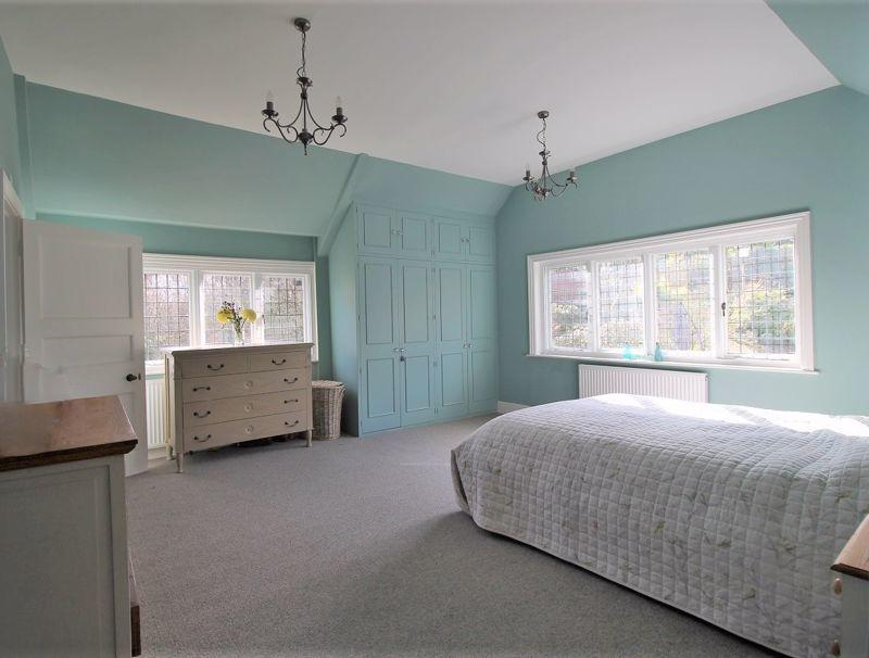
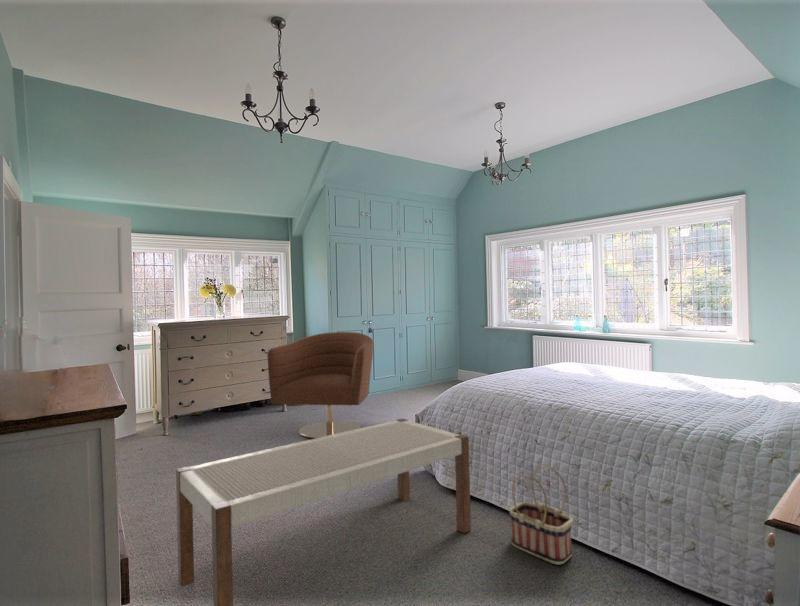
+ armchair [266,331,374,439]
+ bench [175,417,472,606]
+ basket [508,465,574,566]
